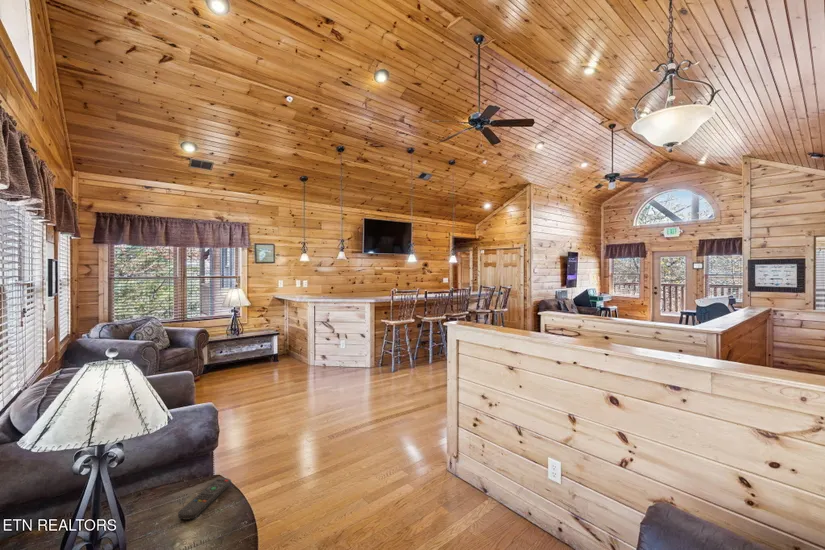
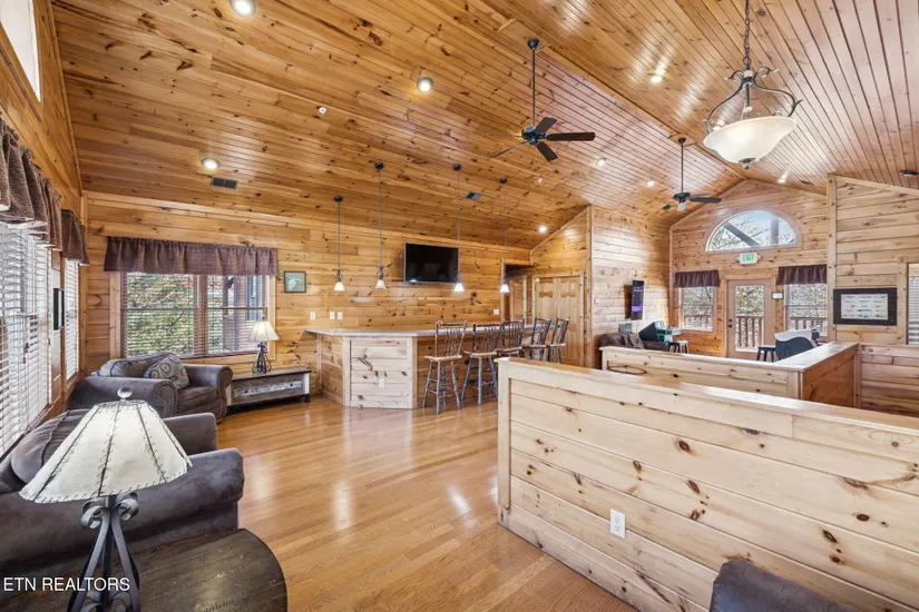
- remote control [177,477,232,521]
